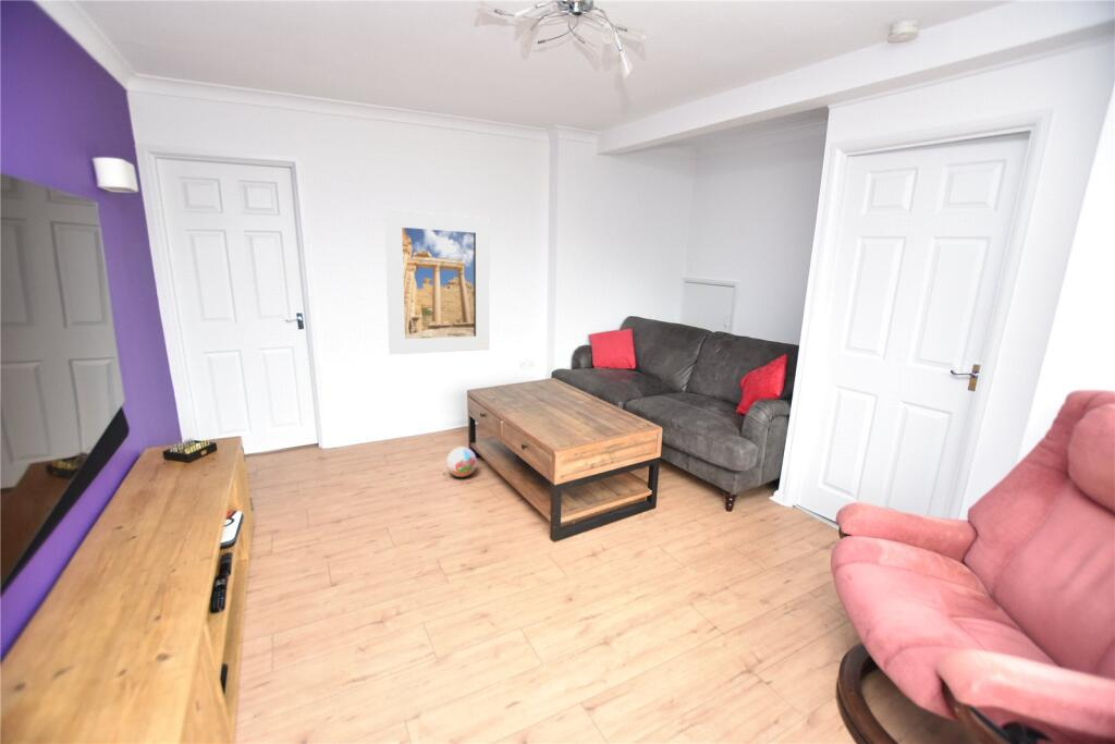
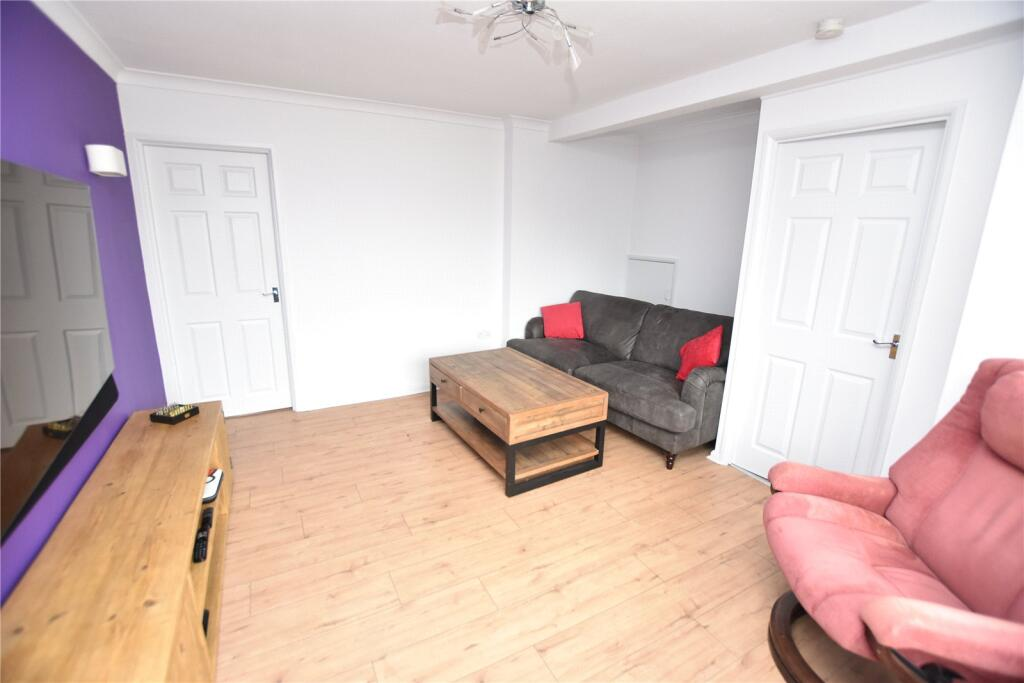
- ball [445,446,478,478]
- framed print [383,208,491,355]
